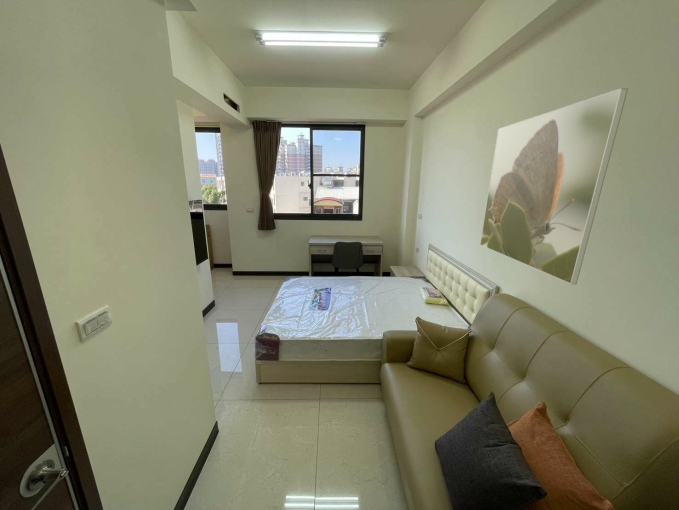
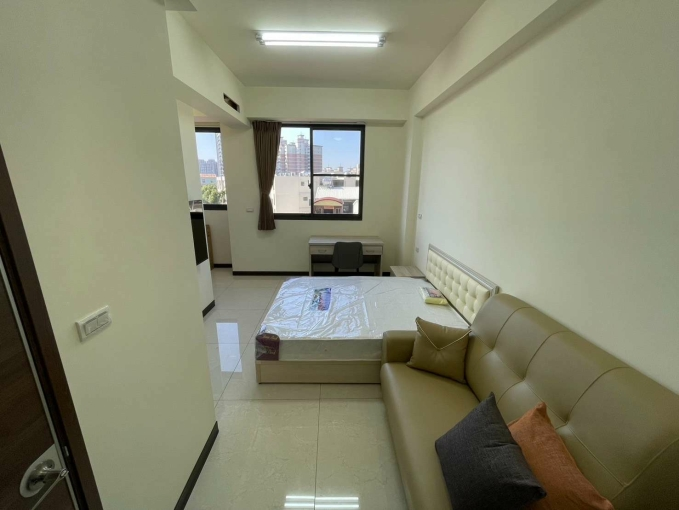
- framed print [479,87,629,285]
